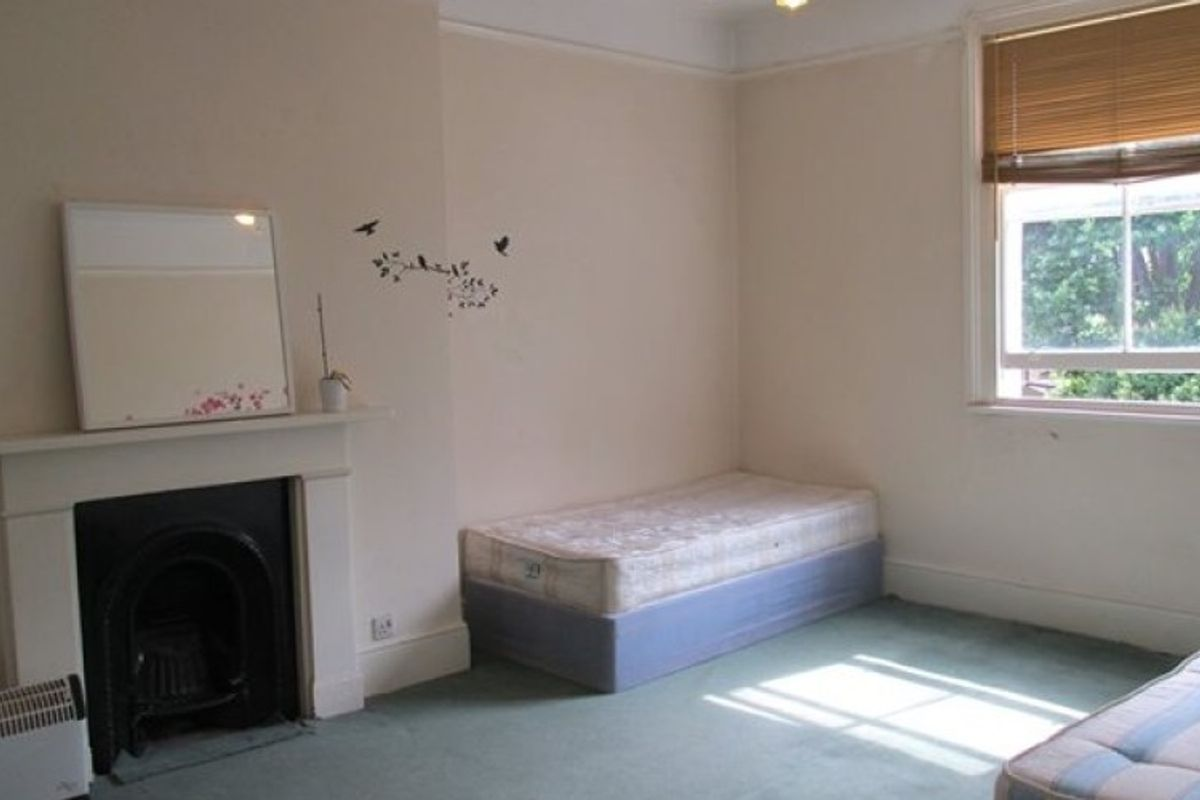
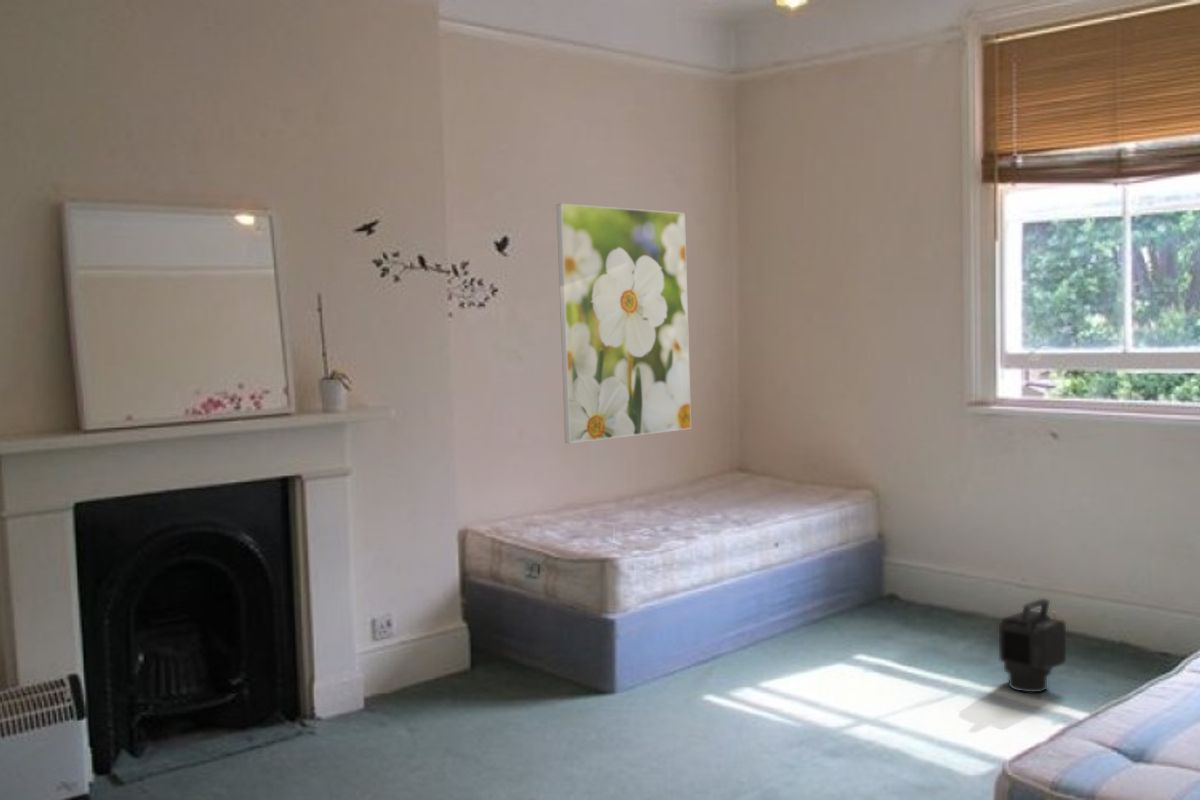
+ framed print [556,203,692,444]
+ lantern [998,598,1067,693]
